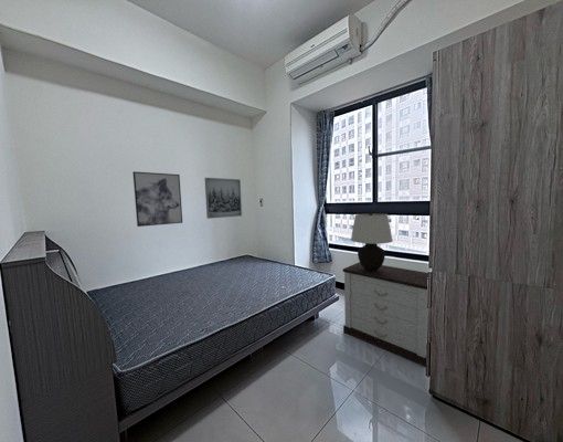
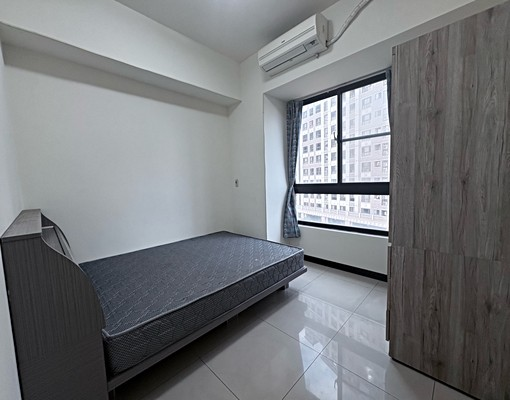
- table lamp [350,212,394,271]
- wall art [203,177,243,220]
- wall art [132,170,183,228]
- nightstand [342,261,429,368]
